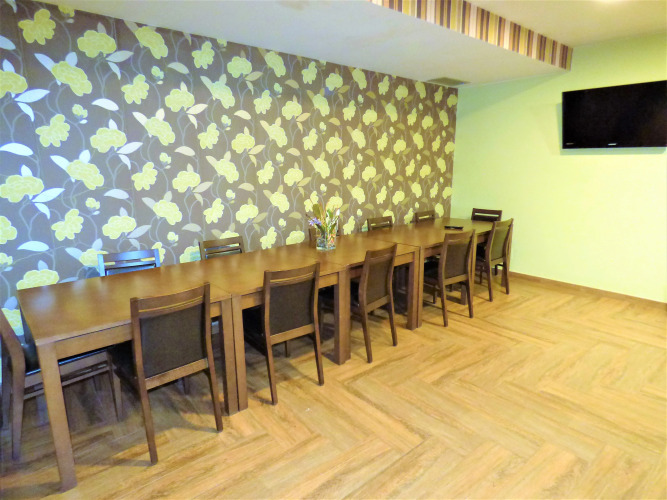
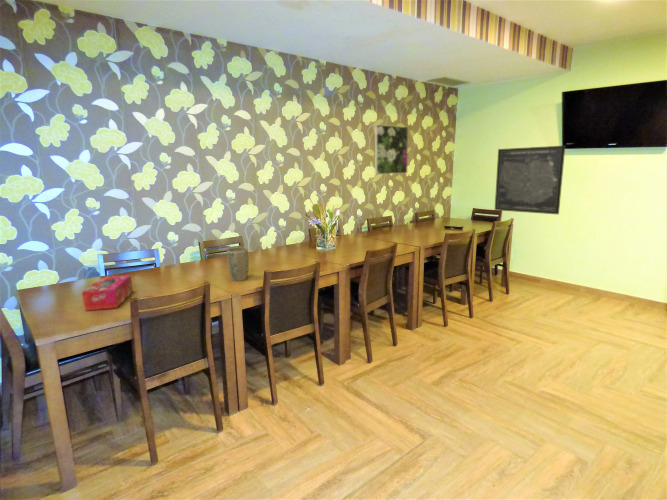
+ plant pot [226,246,250,282]
+ wall art [494,145,566,215]
+ tissue box [81,274,134,312]
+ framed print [374,124,409,175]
